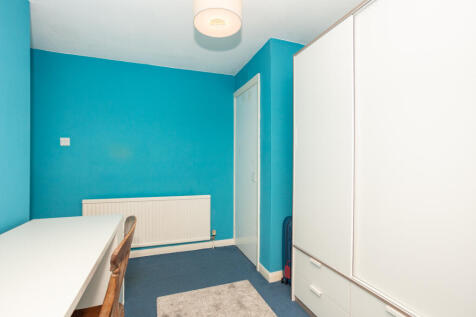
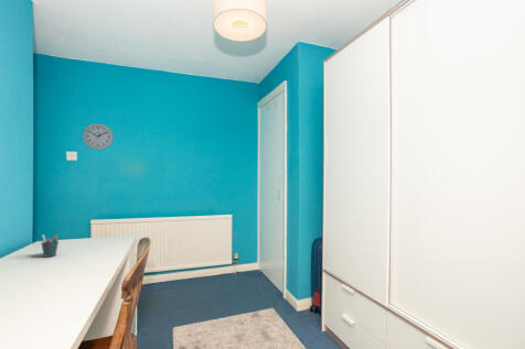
+ wall clock [82,122,115,151]
+ pen holder [40,233,60,259]
